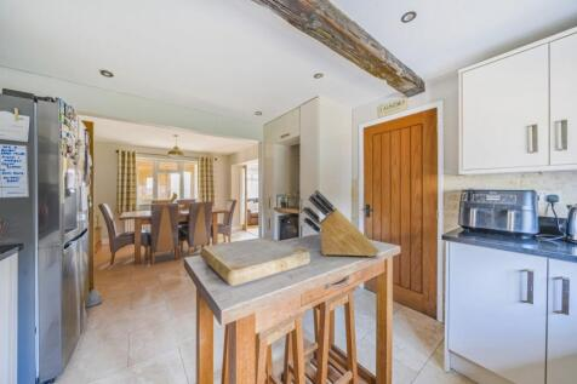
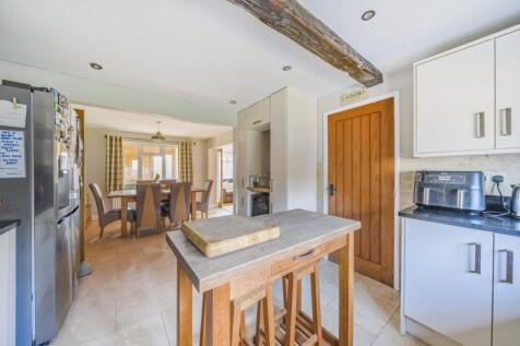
- knife block [302,189,381,258]
